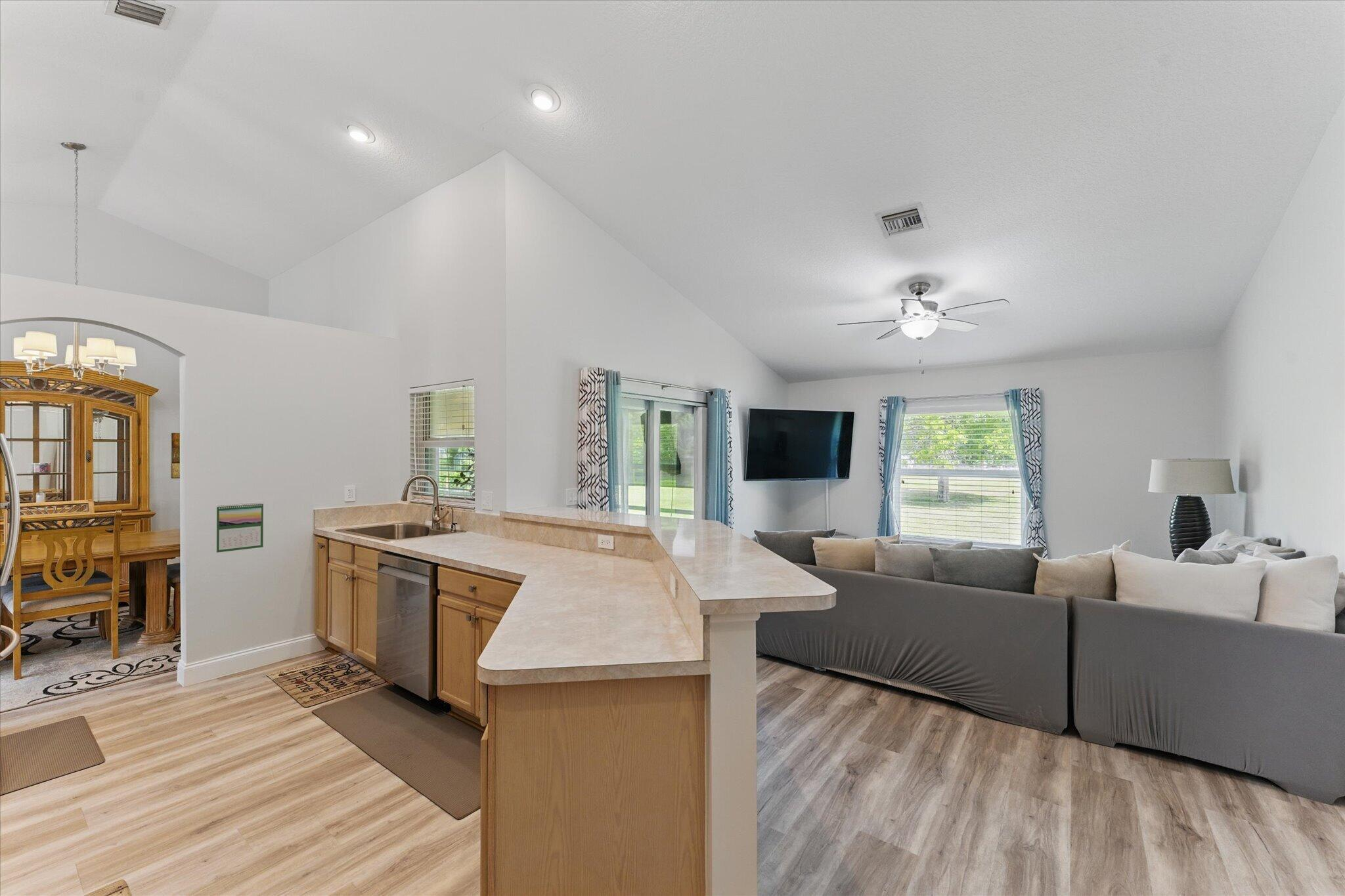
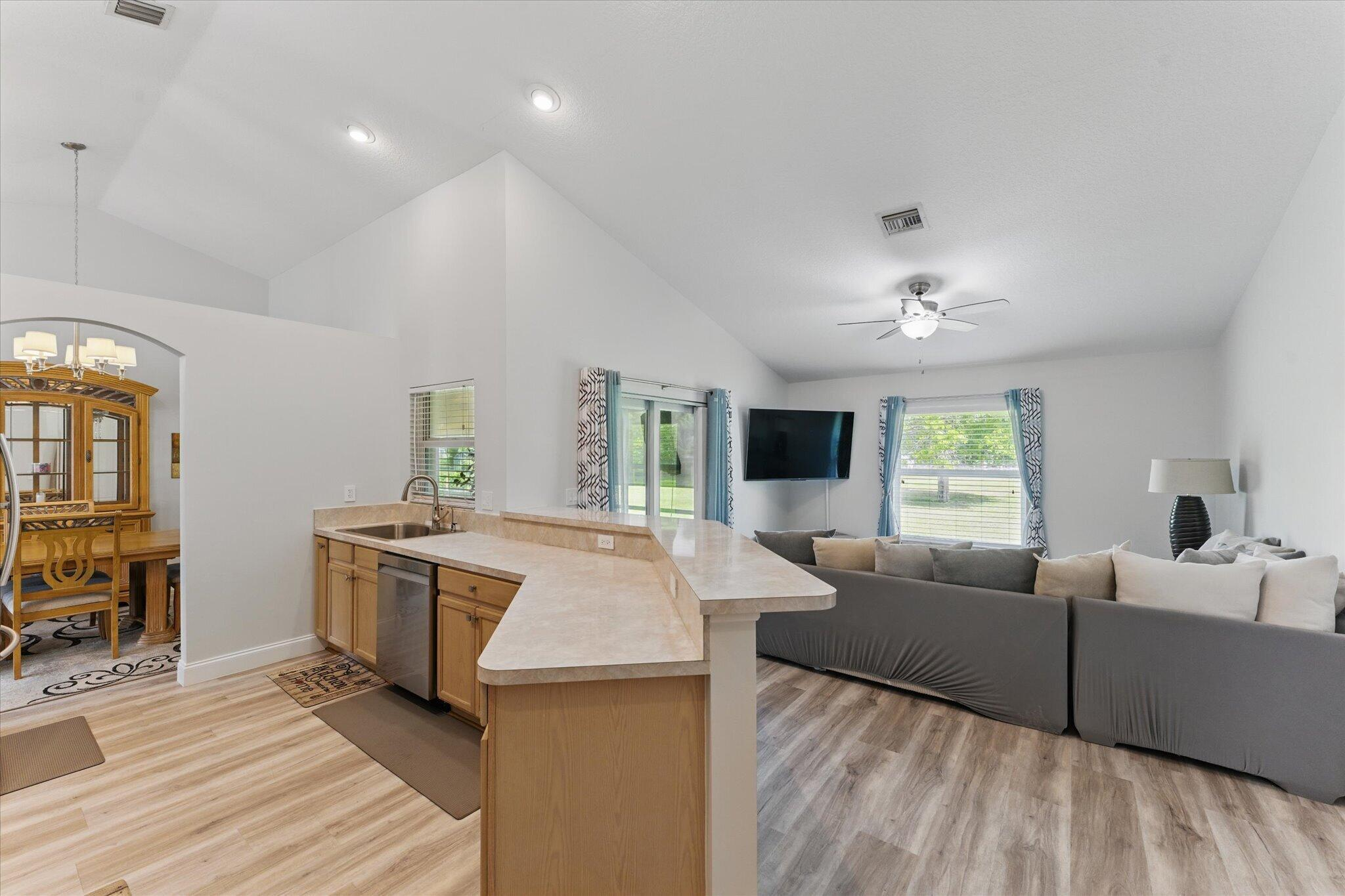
- calendar [216,502,264,553]
